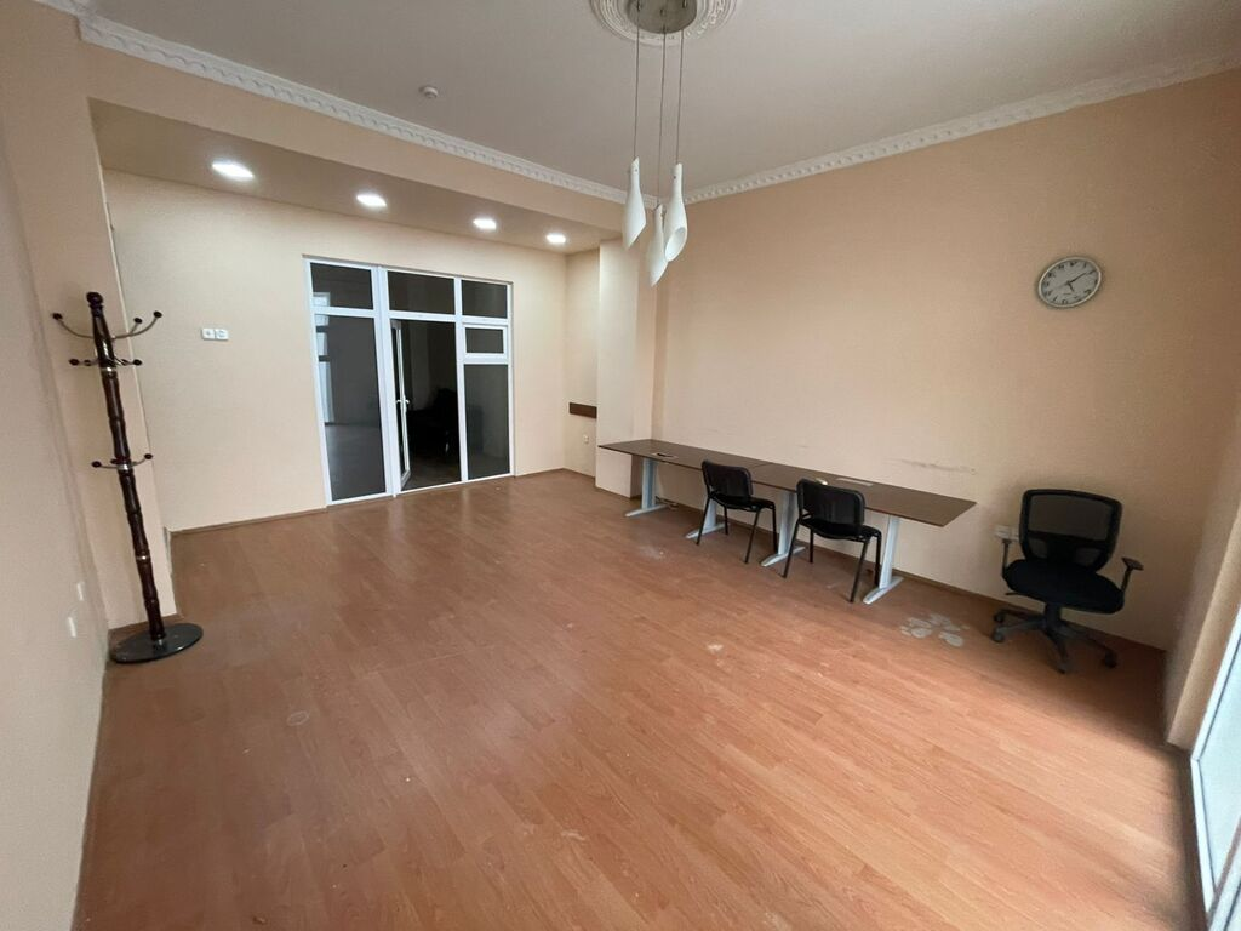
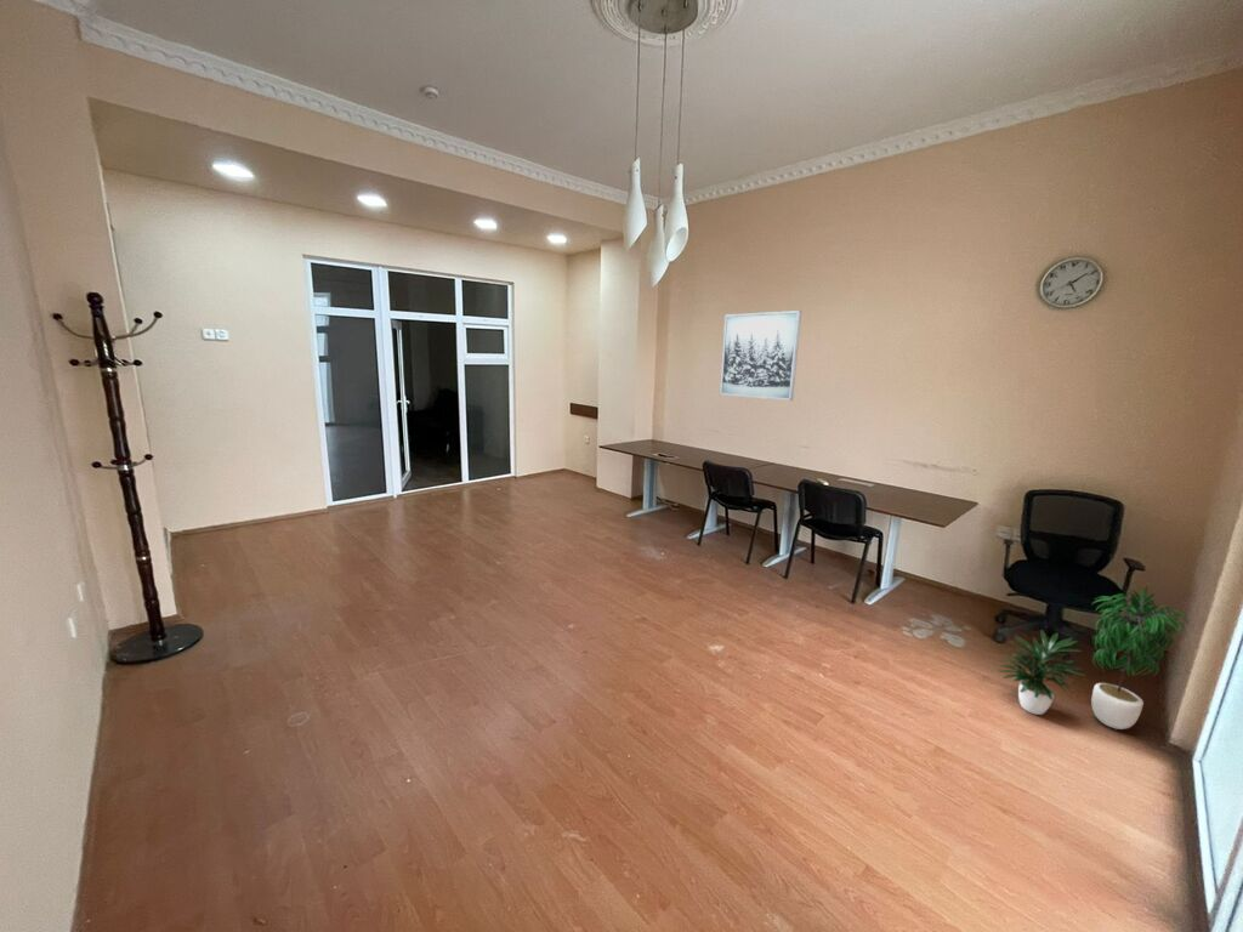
+ potted plant [998,584,1192,731]
+ wall art [719,309,802,402]
